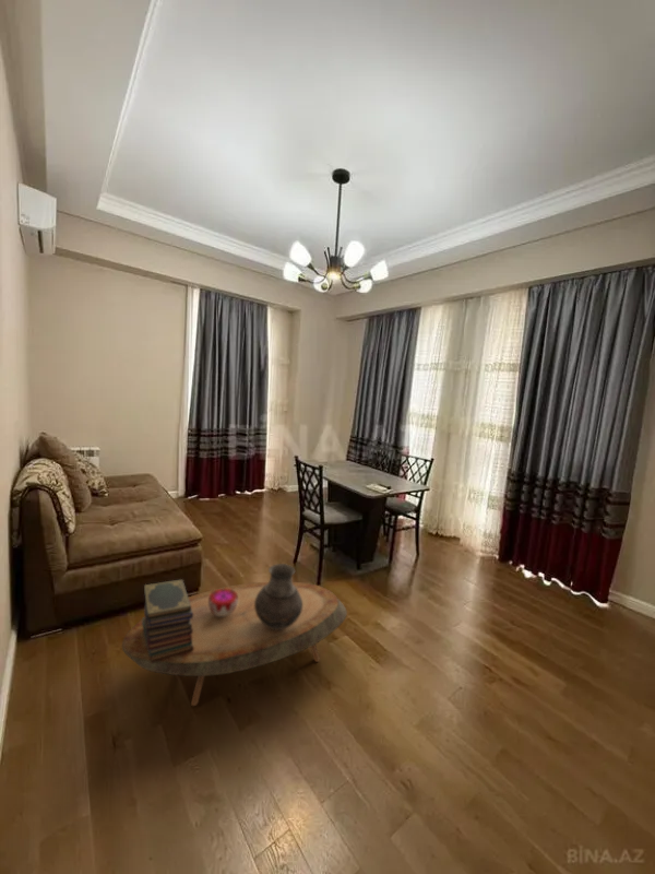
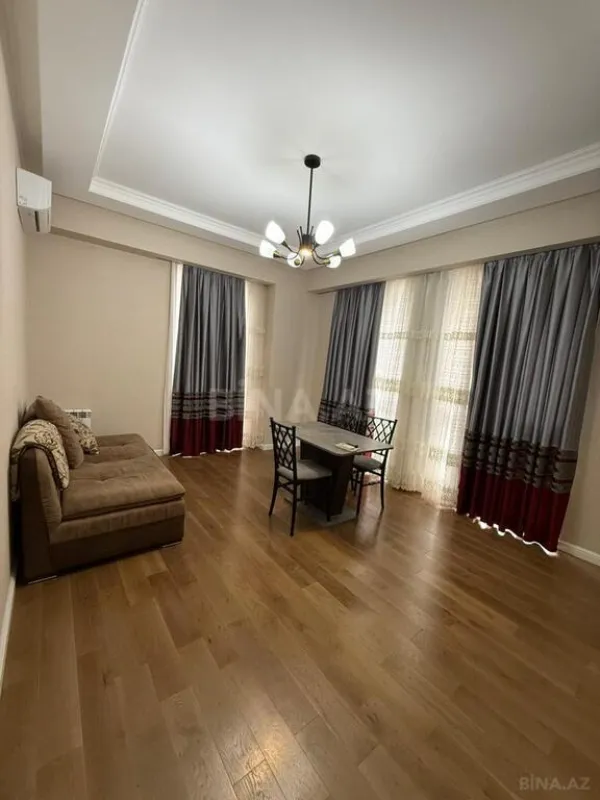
- book stack [141,578,193,663]
- coffee table [121,581,348,707]
- vase [254,563,302,630]
- decorative bowl [209,589,238,616]
